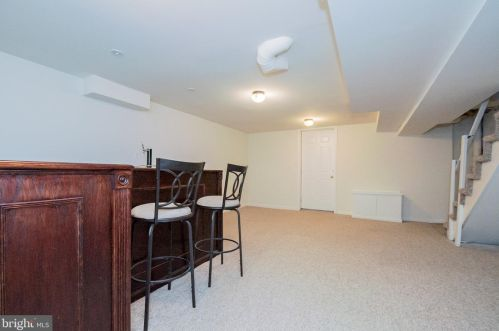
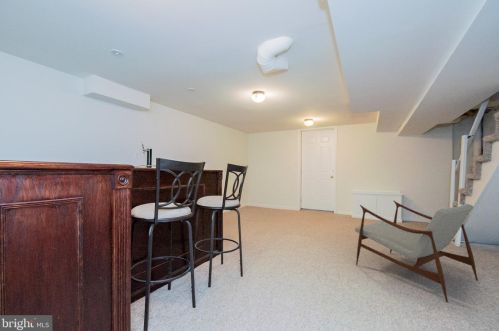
+ armchair [354,199,479,304]
